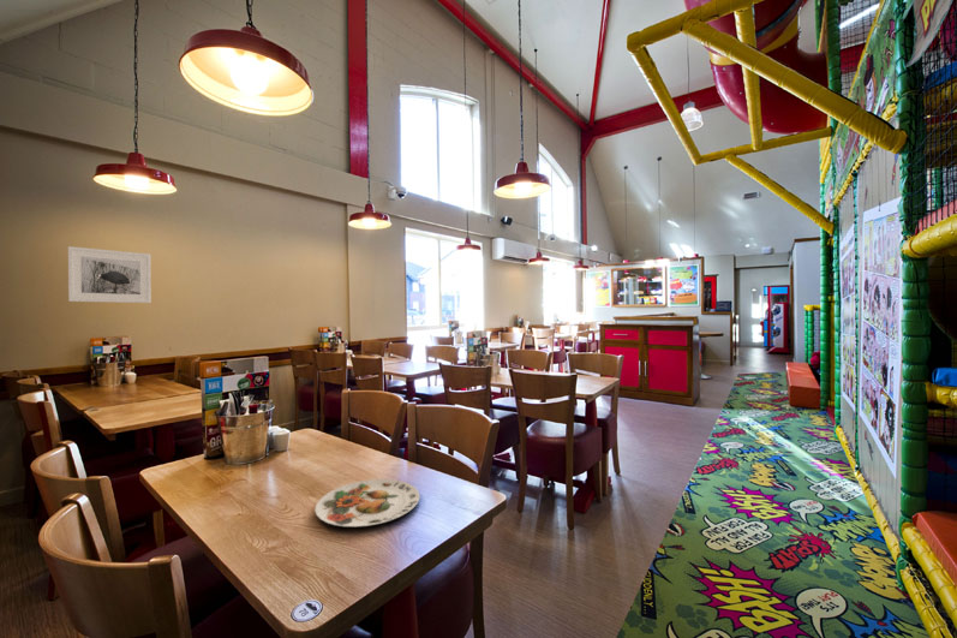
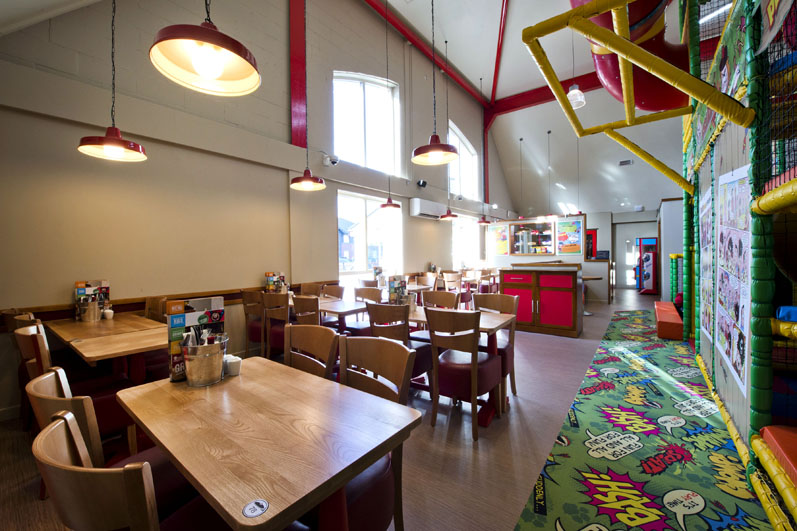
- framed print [67,245,152,304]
- plate [313,478,420,529]
